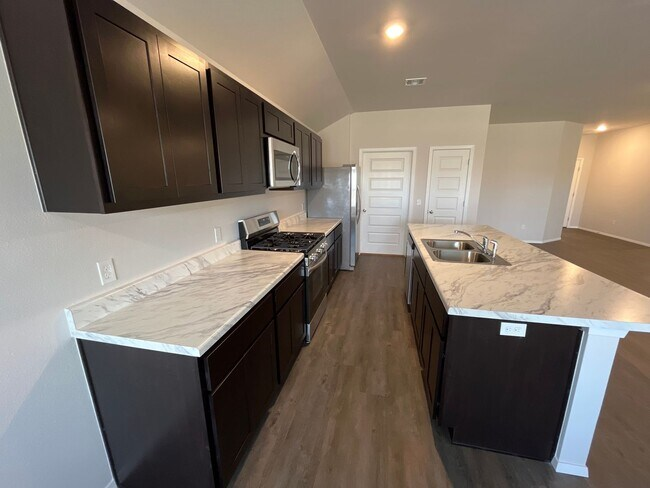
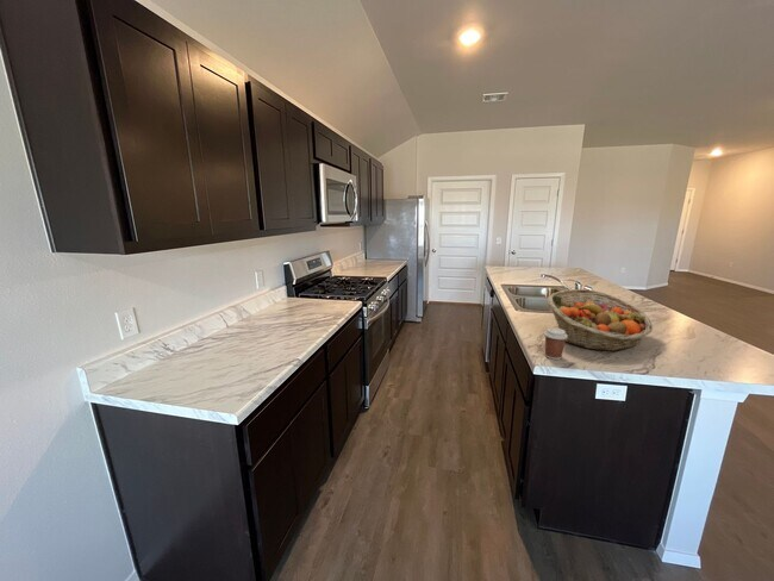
+ fruit basket [547,288,654,352]
+ coffee cup [543,326,568,361]
